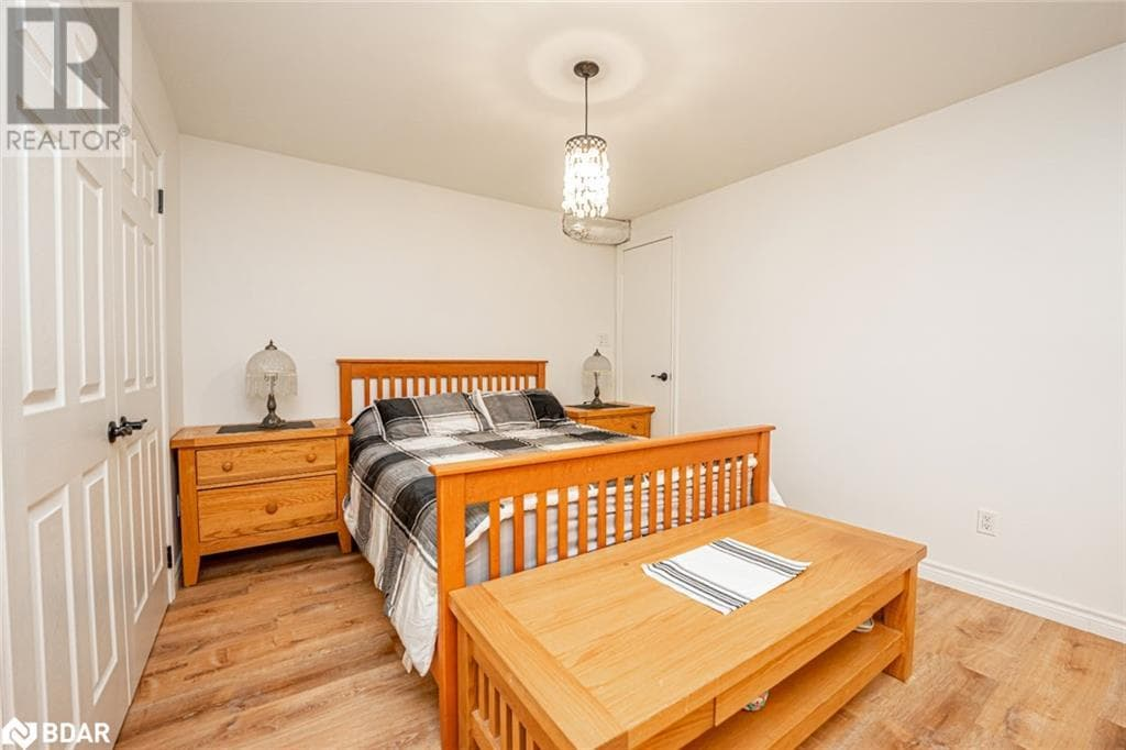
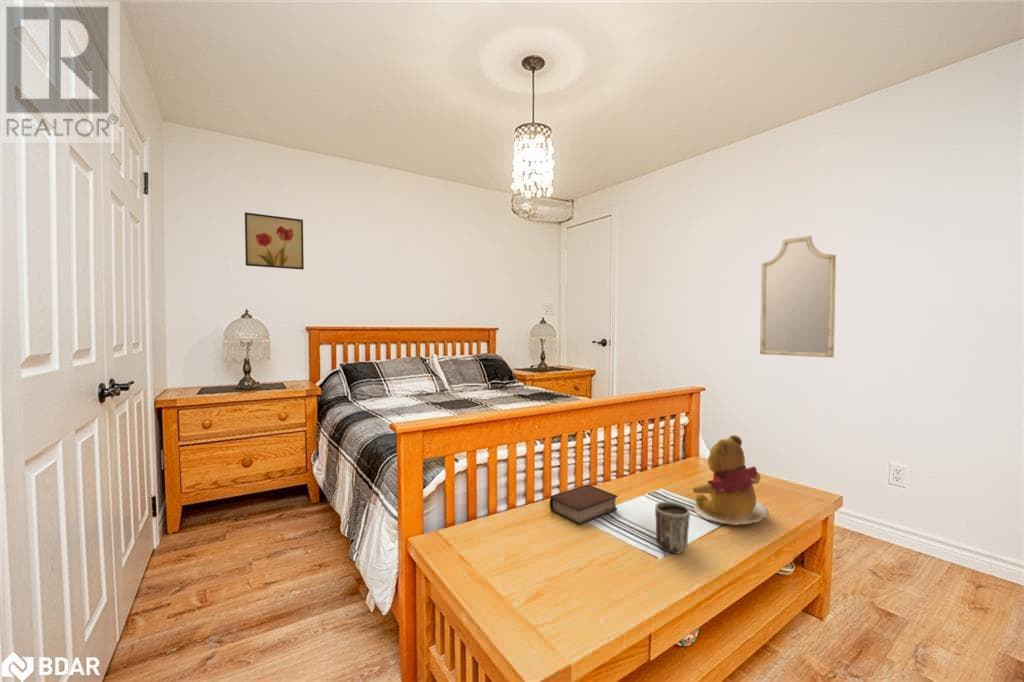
+ teddy bear [692,434,774,526]
+ book [549,484,618,525]
+ mug [654,500,691,555]
+ home mirror [759,235,837,359]
+ wall art [244,211,305,271]
